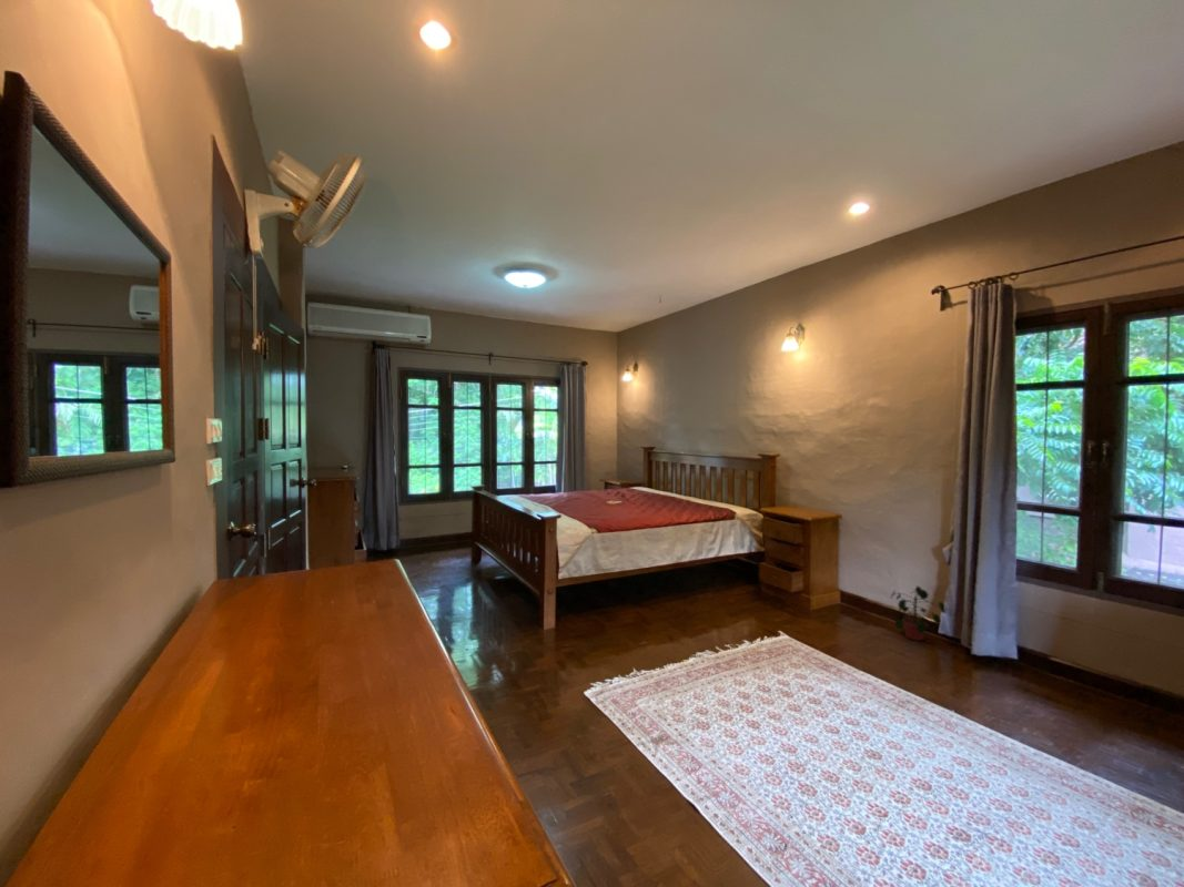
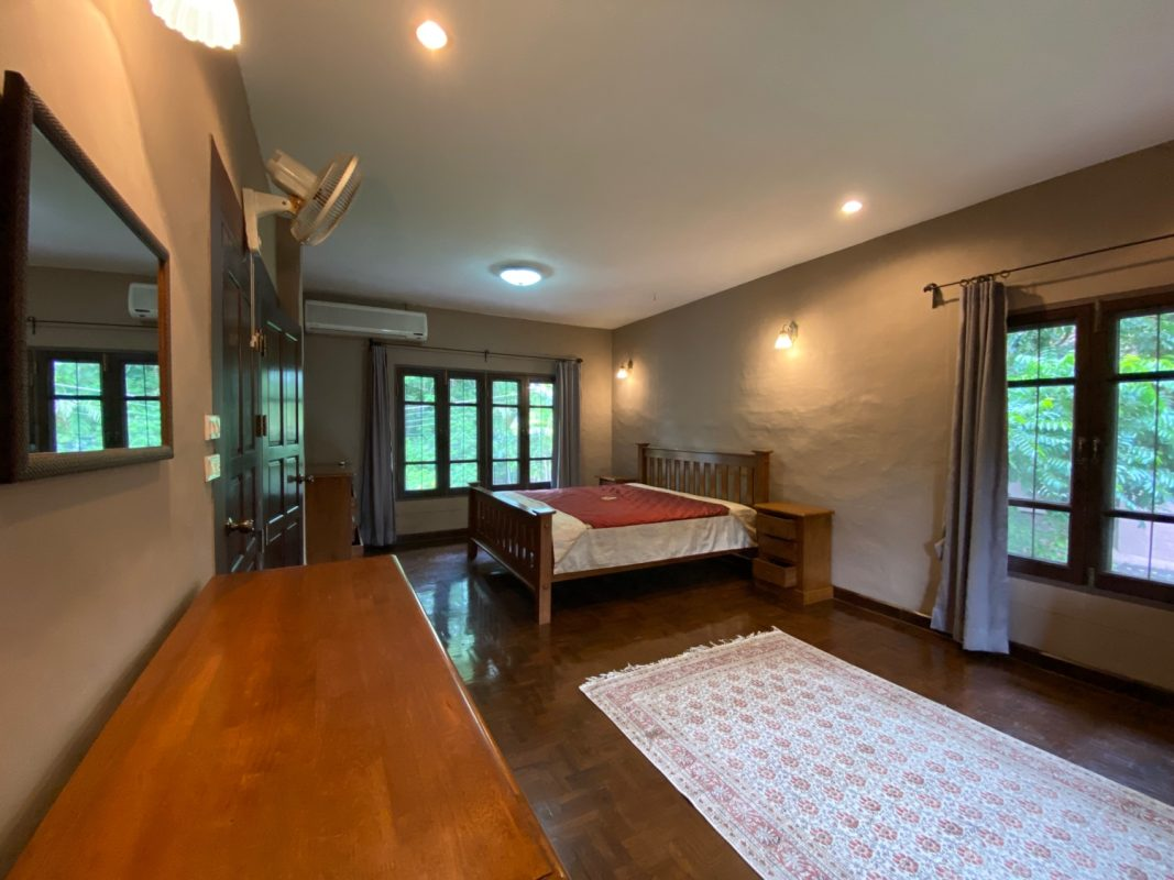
- potted plant [889,585,947,642]
